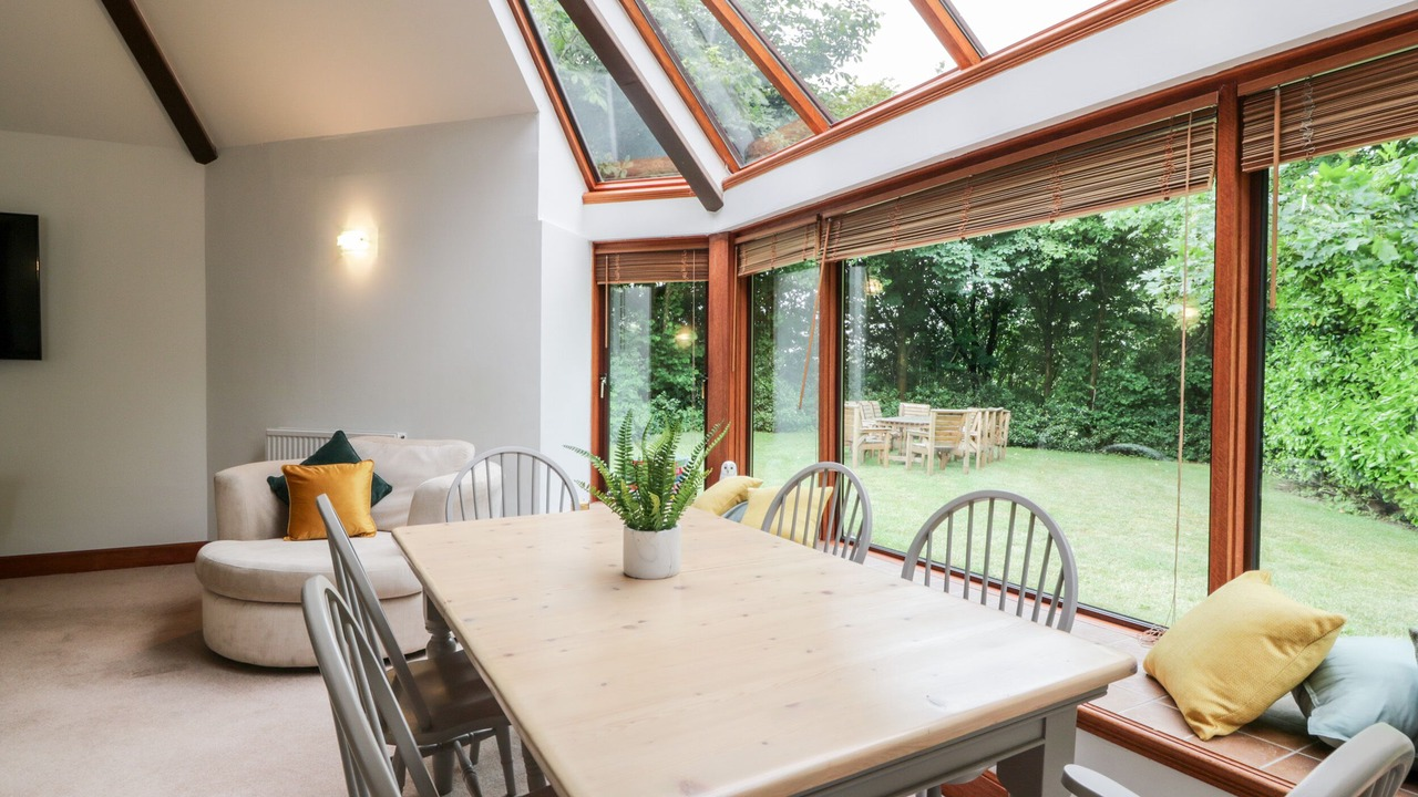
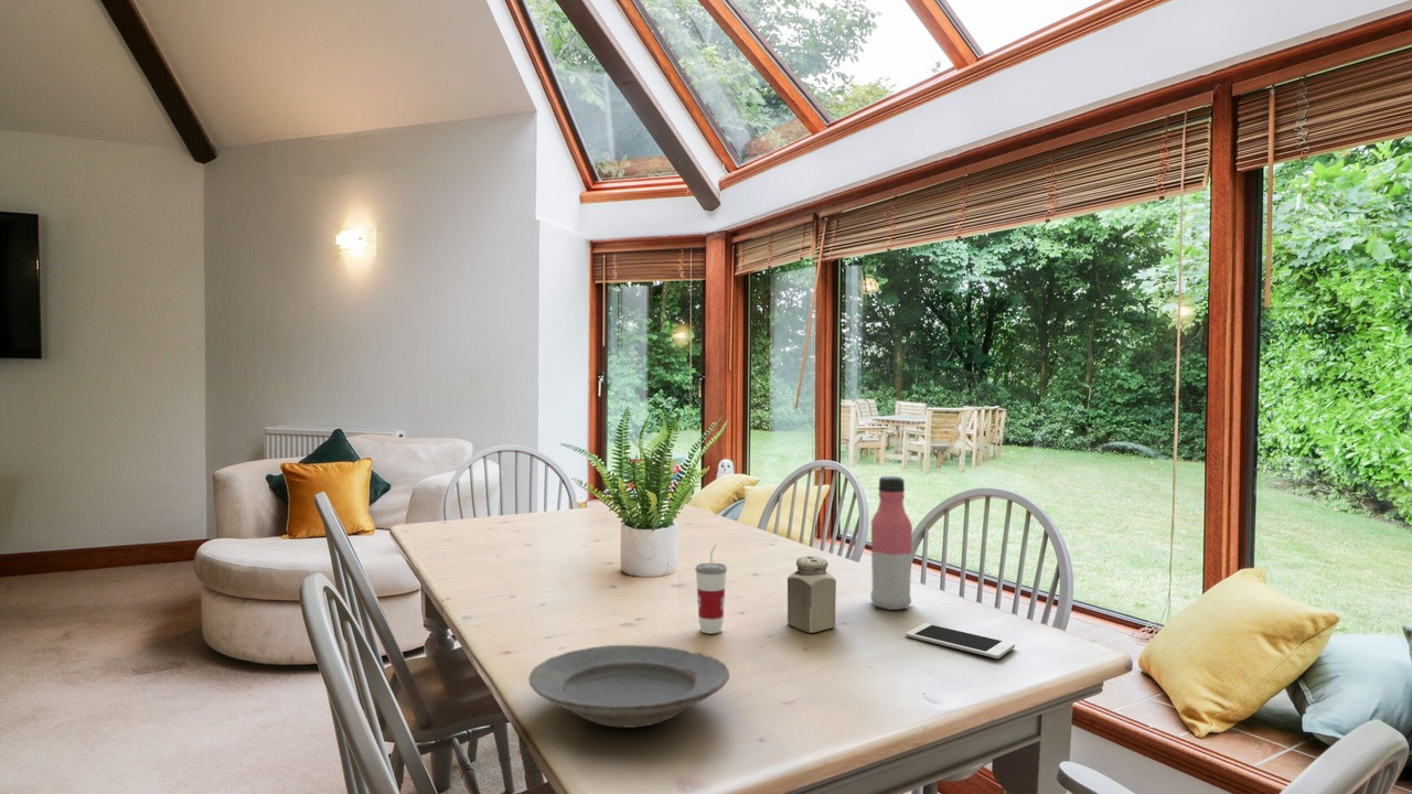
+ cell phone [905,622,1016,659]
+ plate [527,644,730,729]
+ water bottle [869,475,913,611]
+ salt shaker [787,555,837,634]
+ cup [694,544,728,634]
